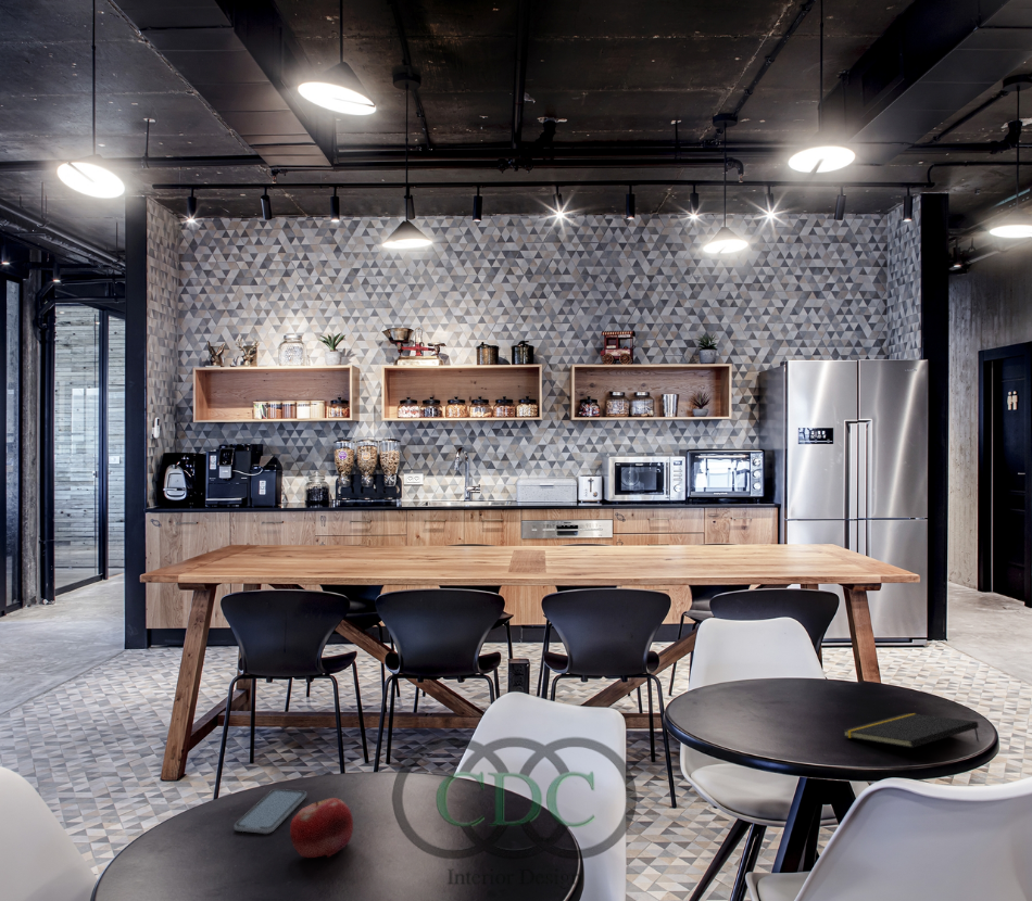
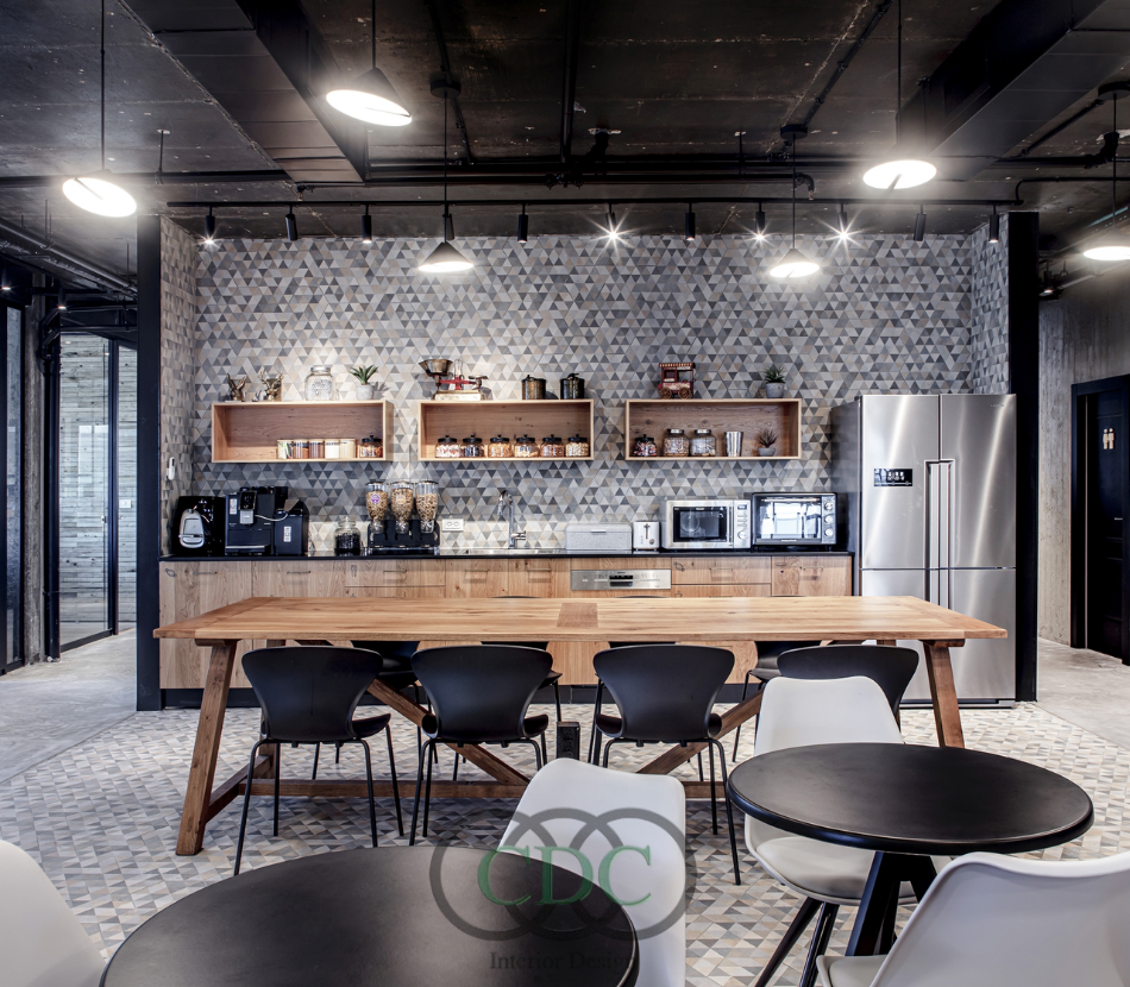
- smartphone [234,788,307,835]
- notepad [842,712,980,749]
- fruit [289,797,354,859]
